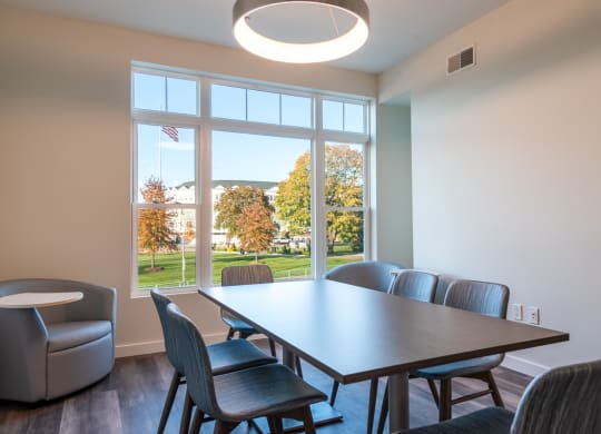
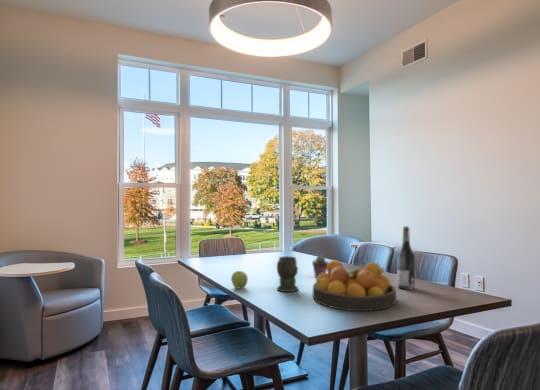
+ apple [230,270,249,289]
+ fruit bowl [312,259,397,312]
+ mug [276,255,300,293]
+ wine bottle [396,225,417,291]
+ potted succulent [311,254,329,278]
